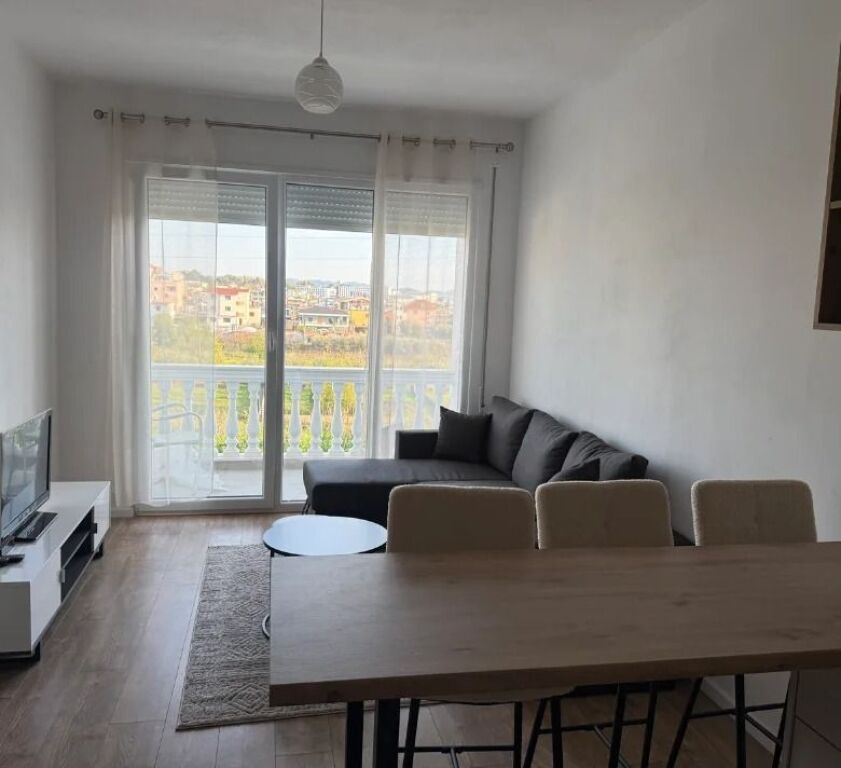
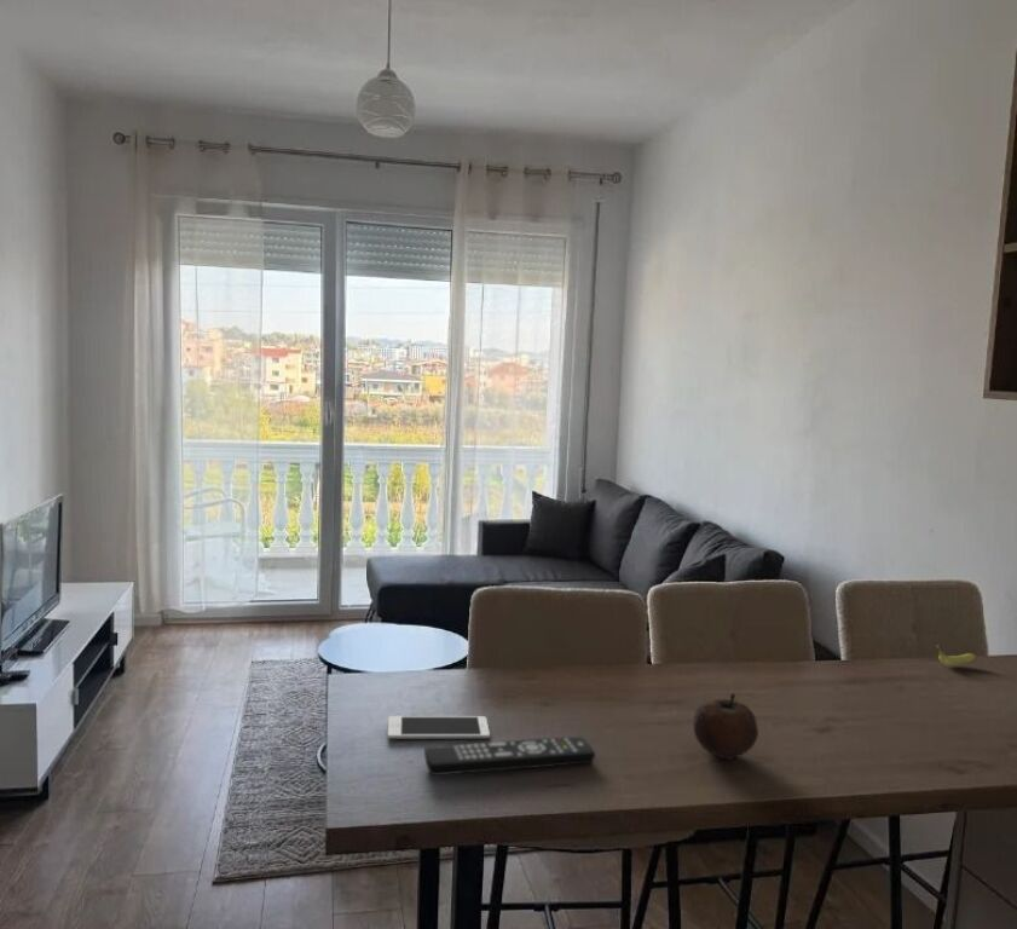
+ fruit [692,692,759,761]
+ banana [936,644,977,667]
+ remote control [423,735,596,777]
+ cell phone [387,715,491,740]
